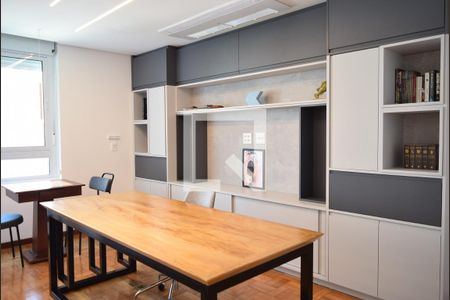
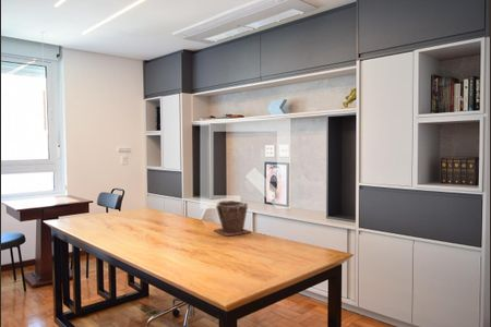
+ plant pot [213,199,252,237]
